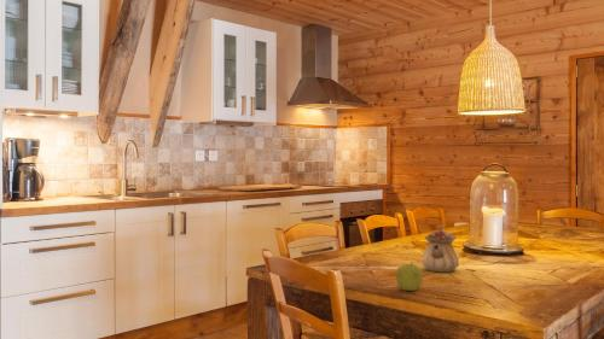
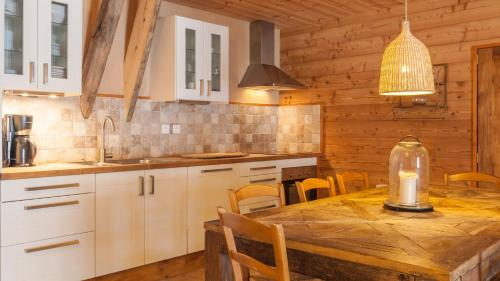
- teapot [420,224,460,274]
- fruit [395,261,424,292]
